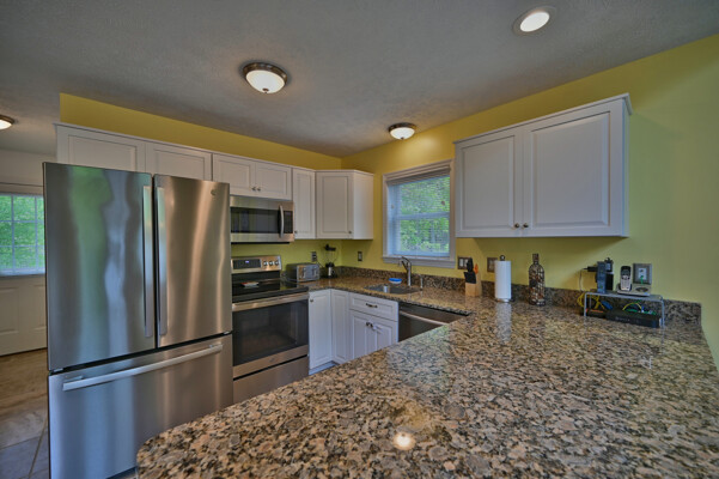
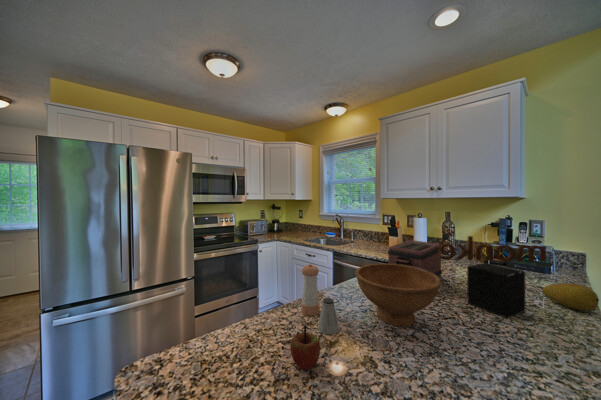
+ saltshaker [317,297,340,336]
+ bowl [354,263,442,327]
+ fruit [541,282,600,311]
+ knife block [439,235,547,319]
+ apple [289,324,321,371]
+ pepper shaker [300,263,320,317]
+ toaster [387,239,444,282]
